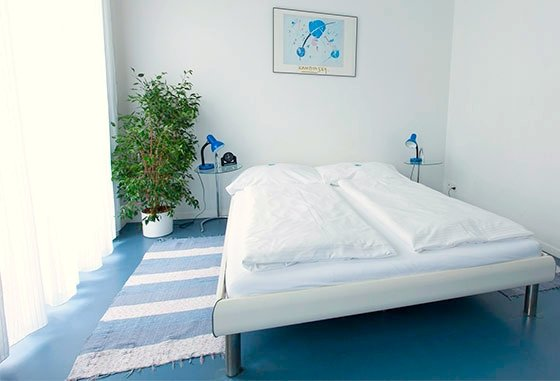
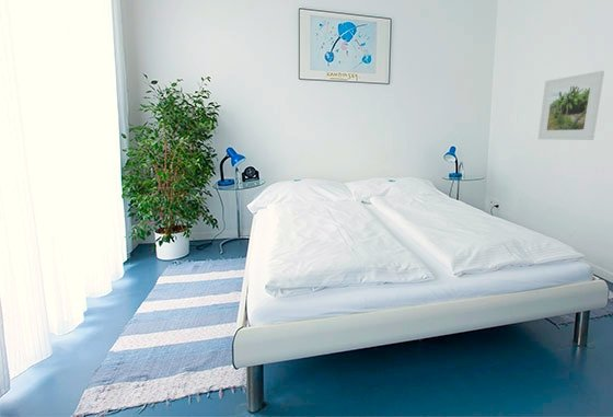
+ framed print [537,70,605,141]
